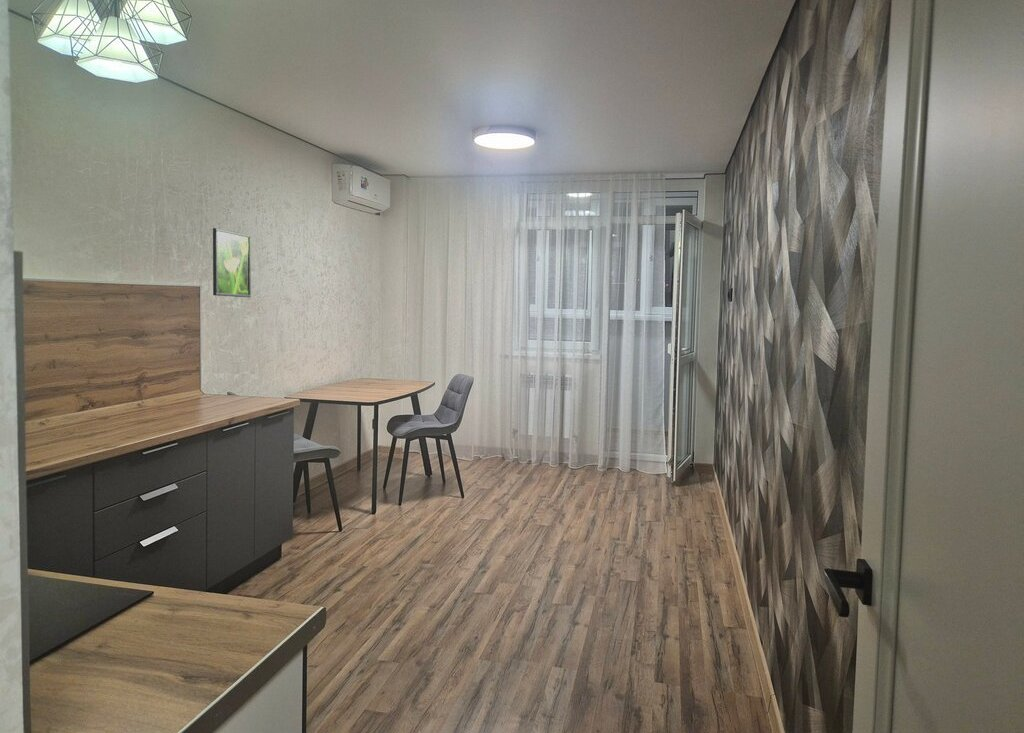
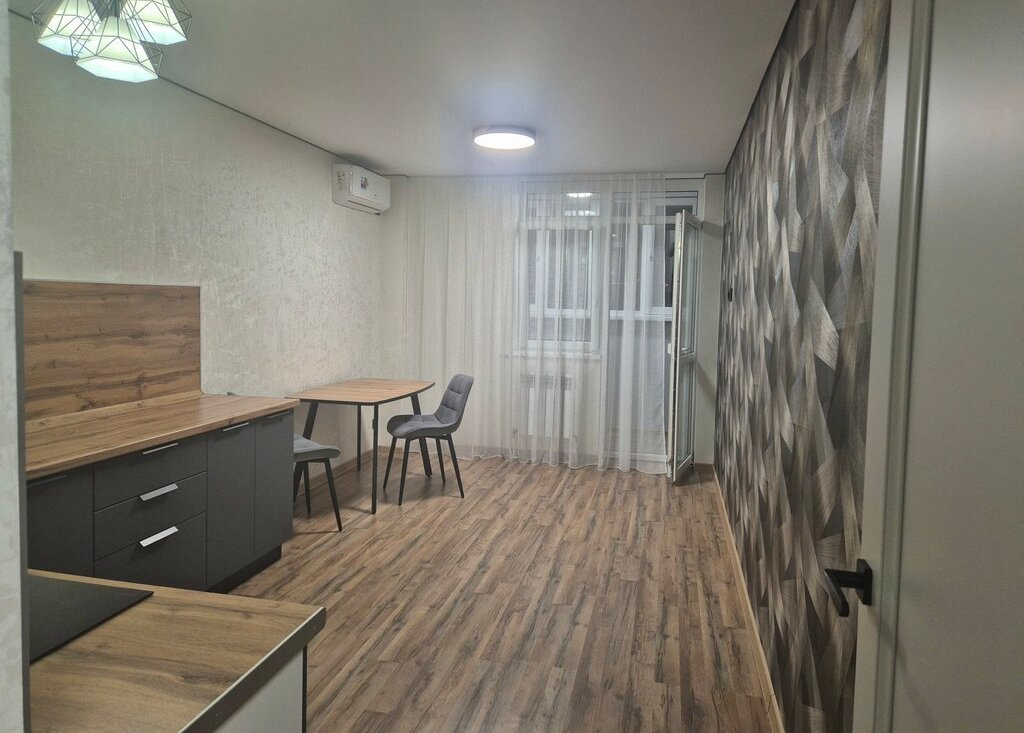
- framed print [212,227,252,298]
